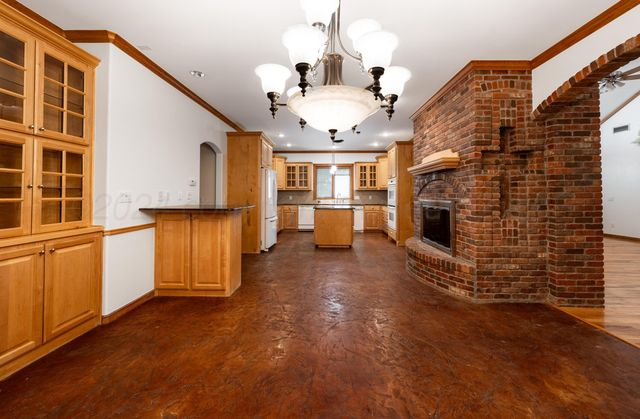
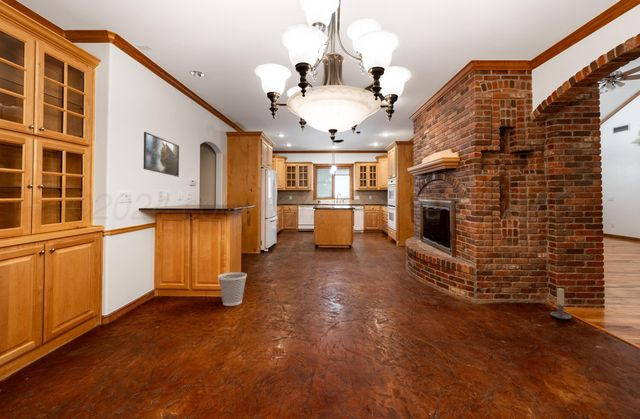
+ wastebasket [217,271,248,307]
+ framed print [143,131,180,178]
+ candle holder [549,287,573,320]
